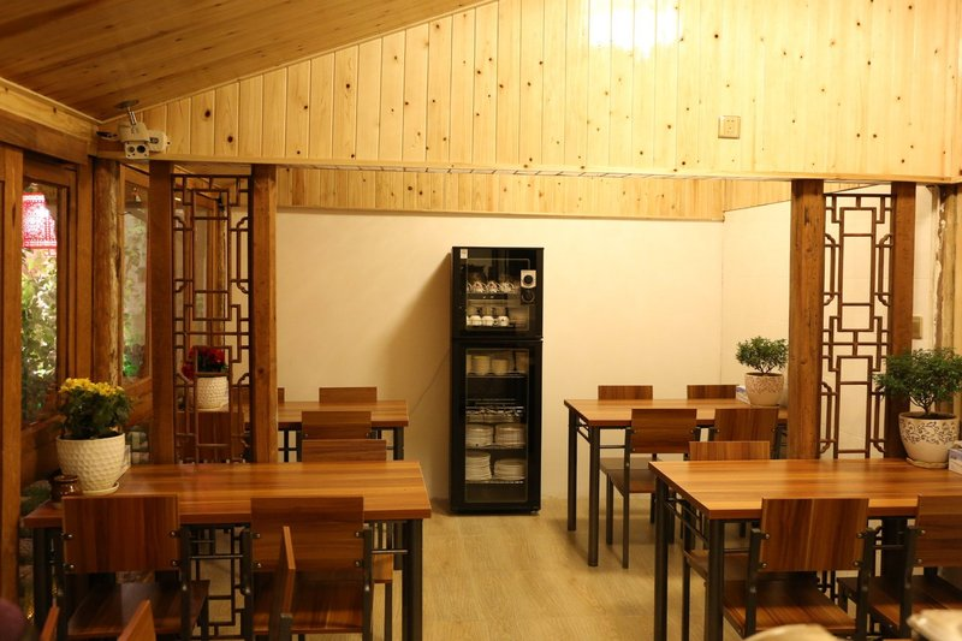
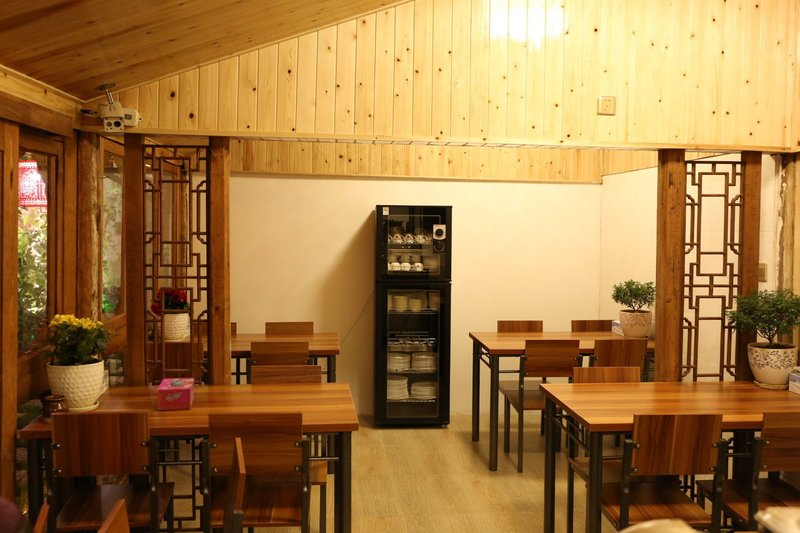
+ tissue box [157,377,195,411]
